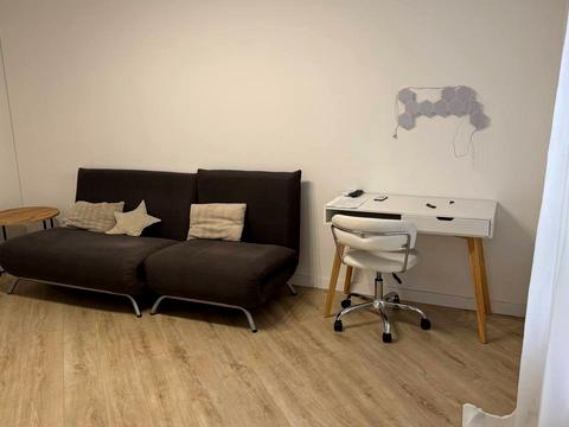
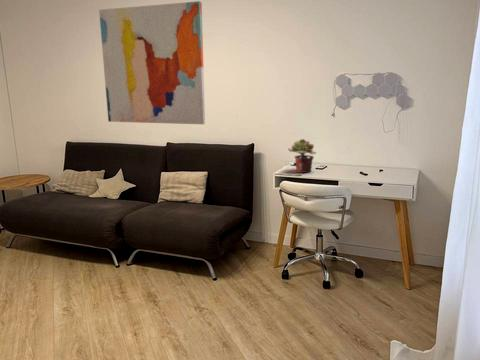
+ wall art [98,0,206,125]
+ potted plant [288,138,317,174]
